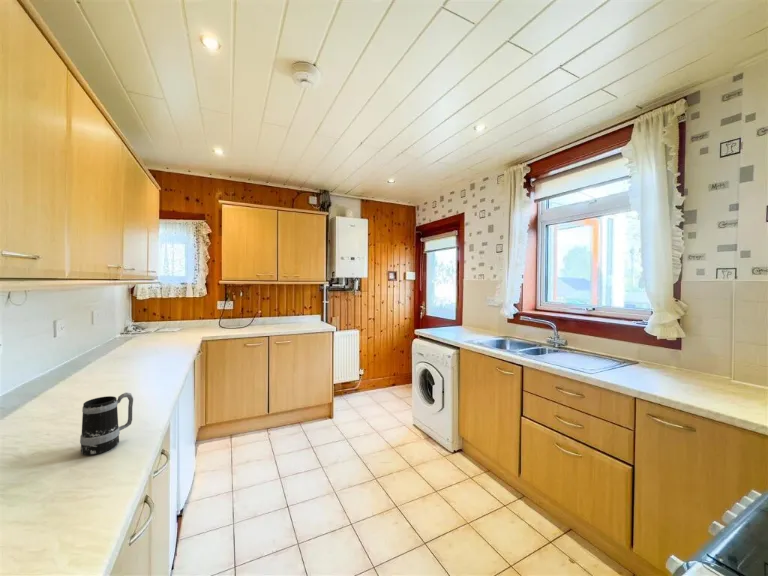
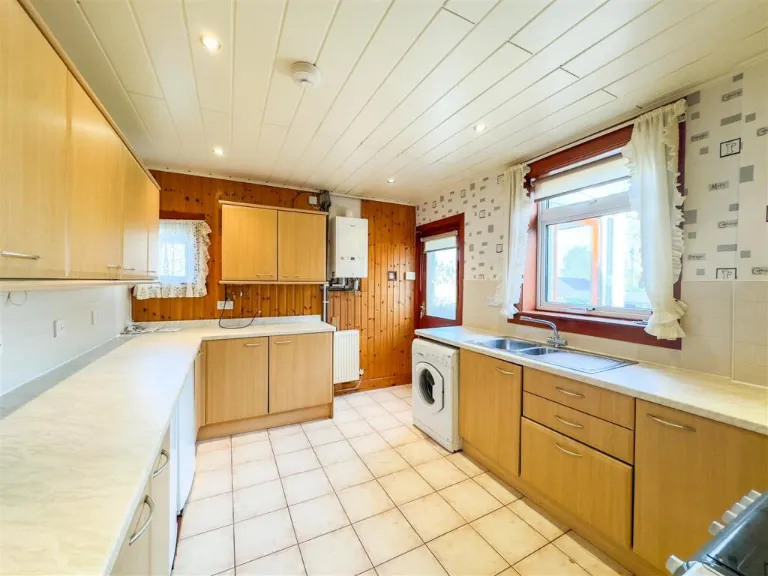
- mug [79,392,134,456]
